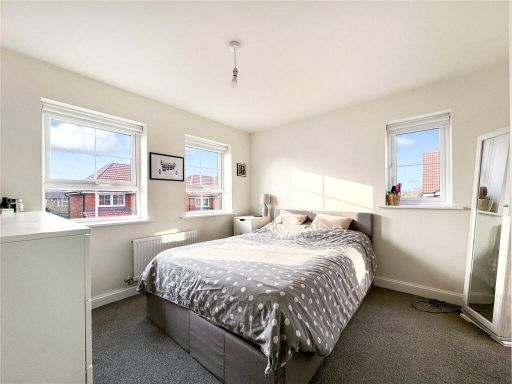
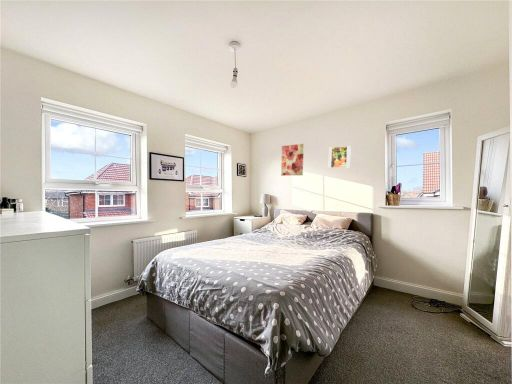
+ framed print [327,145,352,169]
+ wall art [280,143,305,177]
